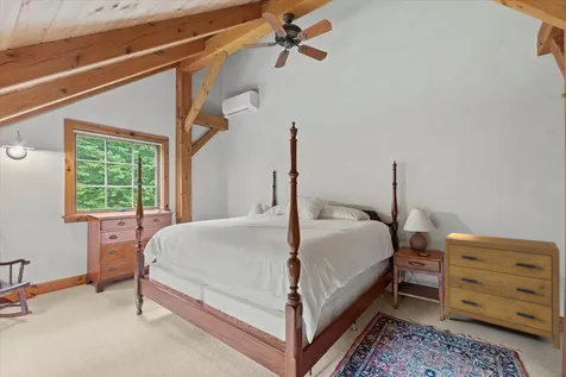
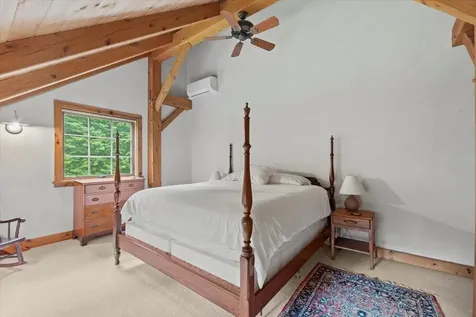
- dresser [444,232,561,351]
